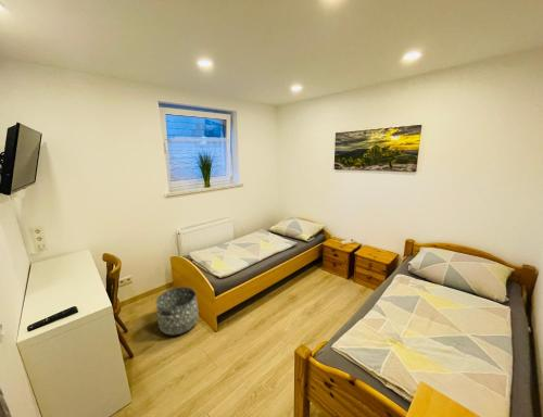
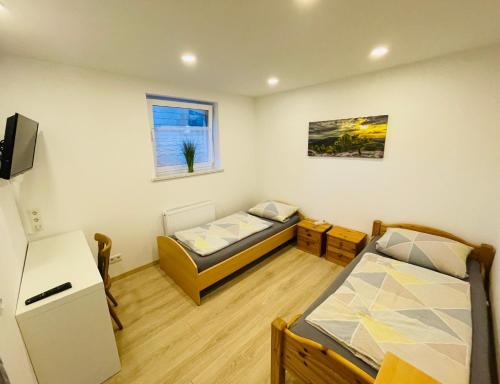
- basket [155,286,200,336]
